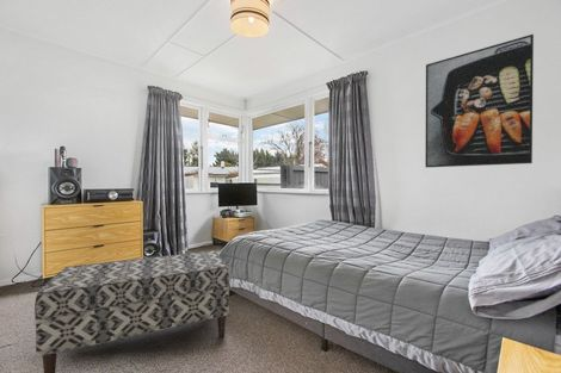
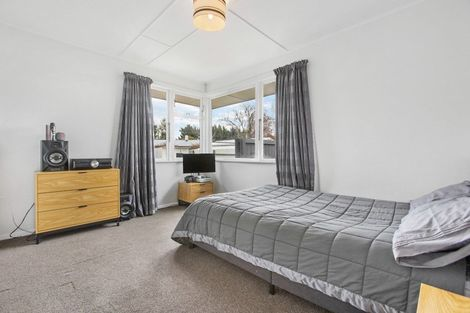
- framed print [424,33,535,169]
- bench [33,249,230,373]
